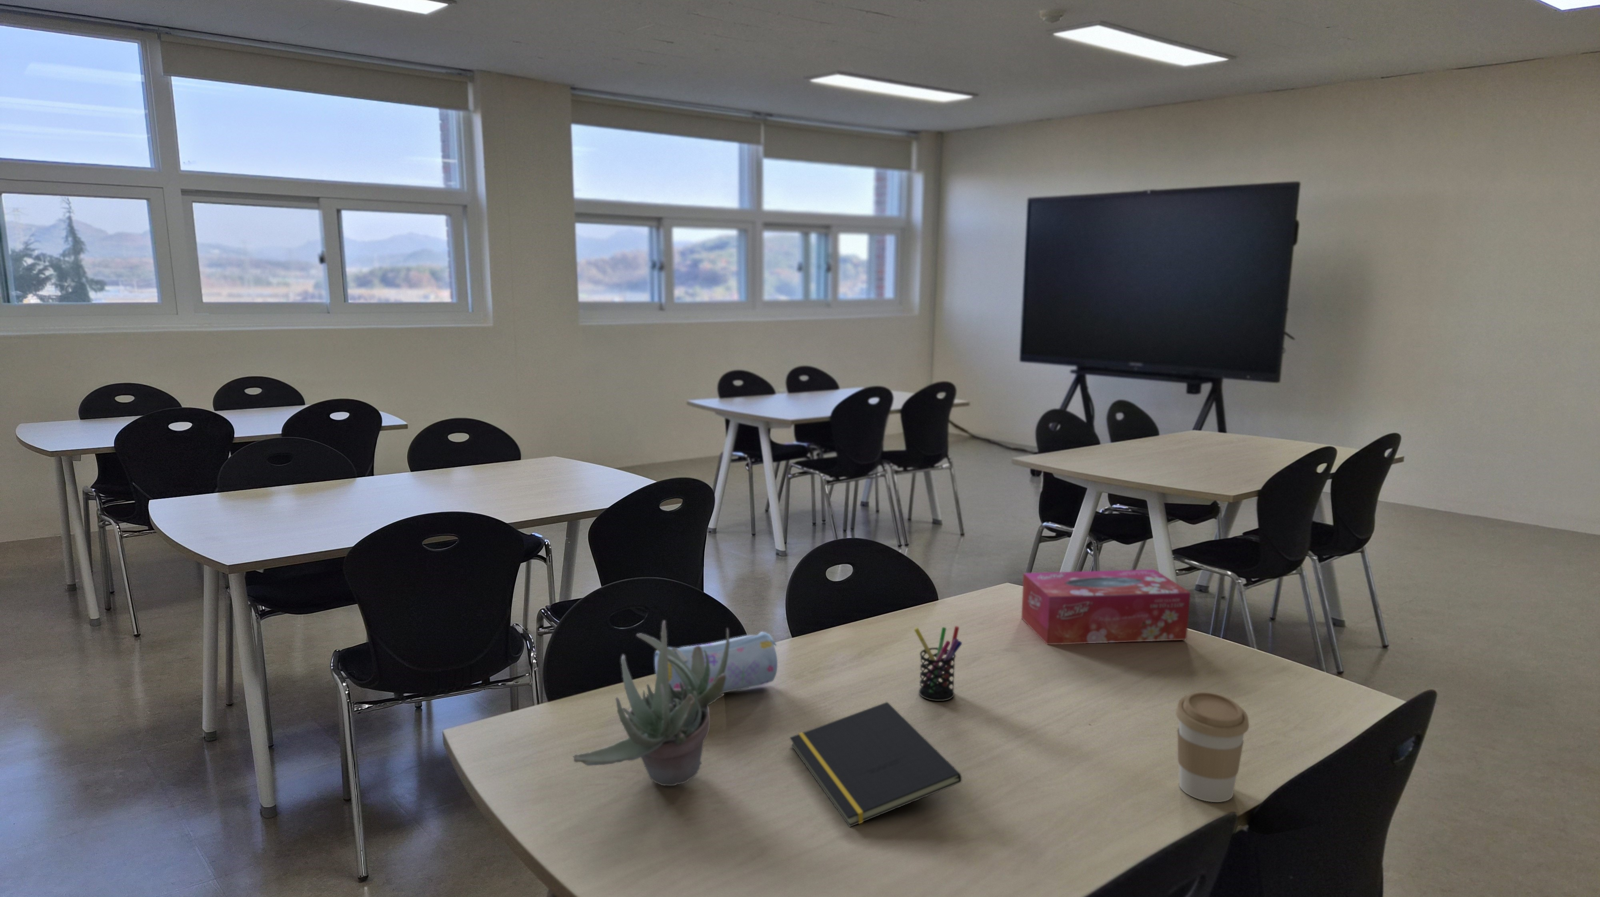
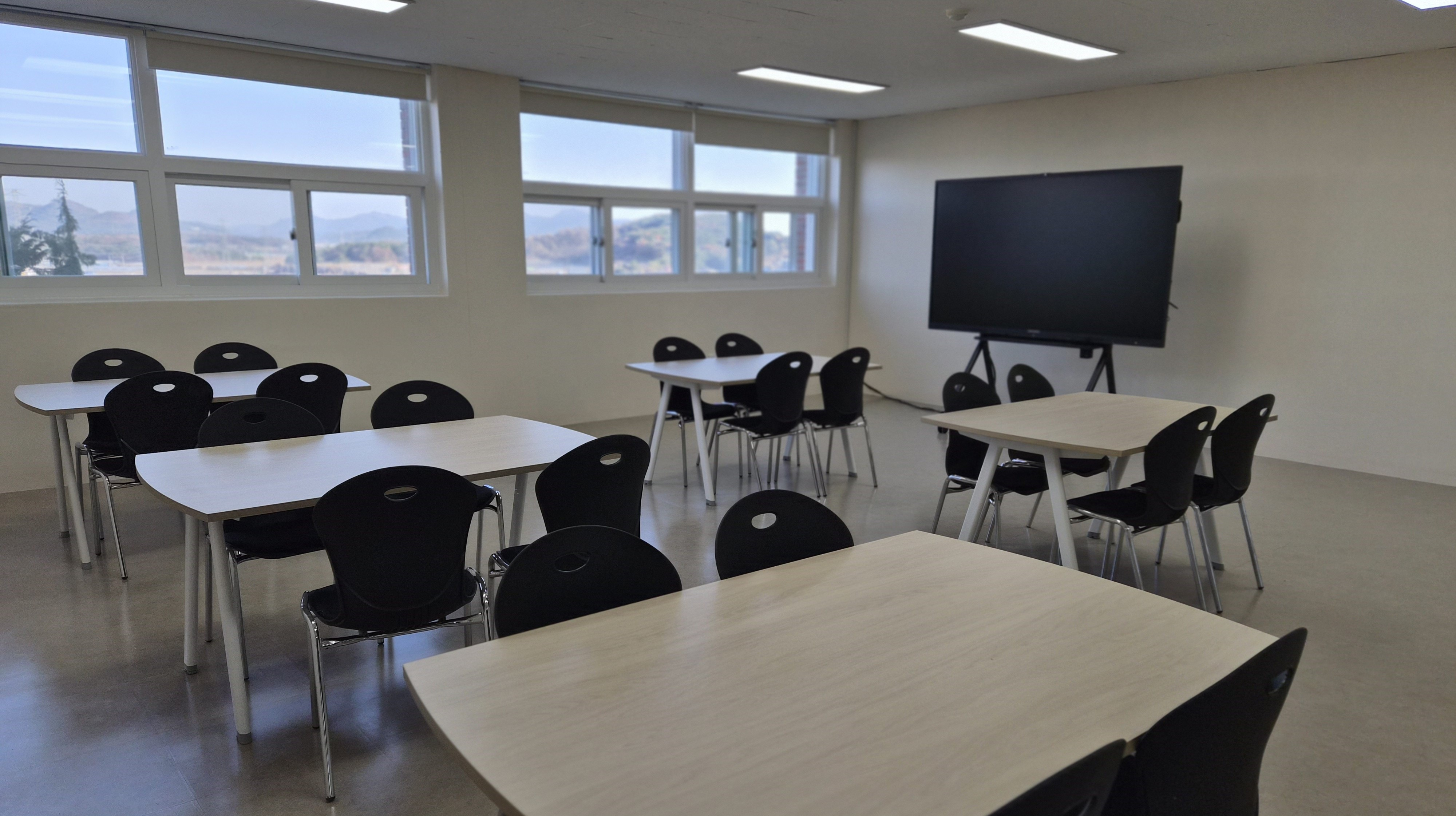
- succulent plant [573,620,730,786]
- notepad [789,701,962,828]
- pencil case [654,631,778,694]
- coffee cup [1175,691,1249,802]
- tissue box [1021,569,1191,645]
- pen holder [913,625,963,701]
